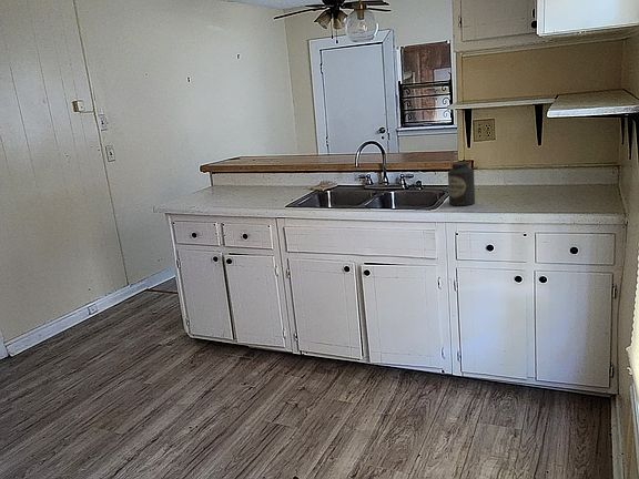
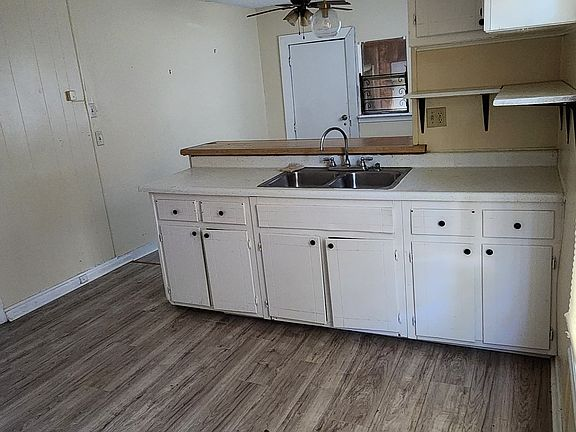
- canister [447,161,476,206]
